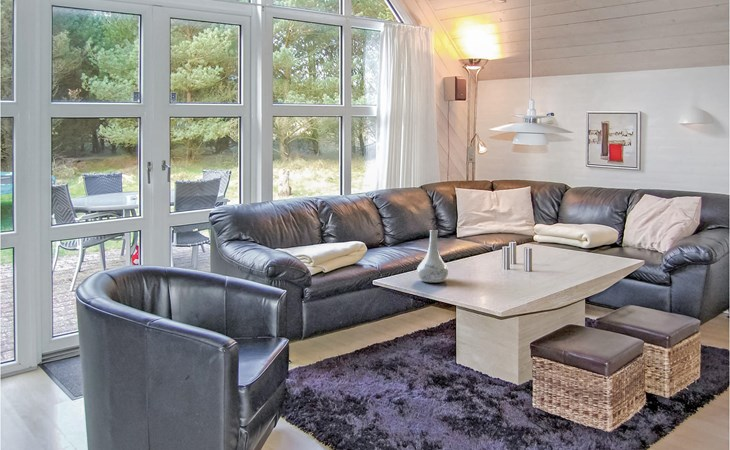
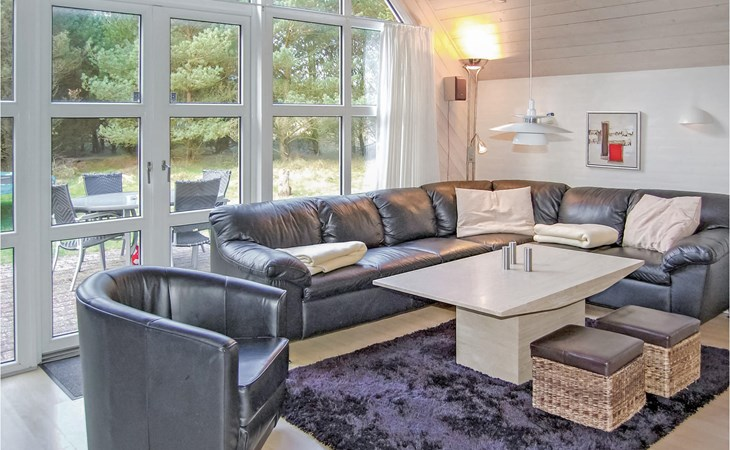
- vase [416,229,450,283]
